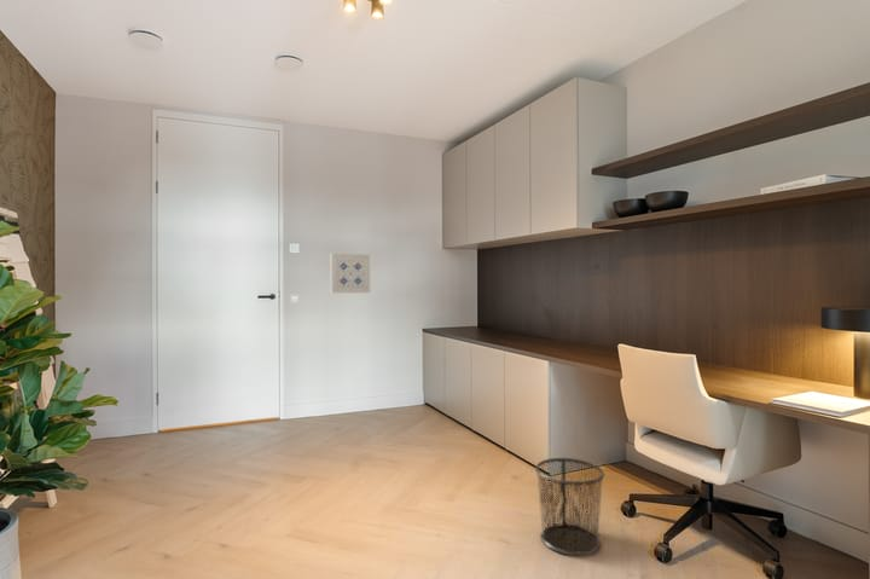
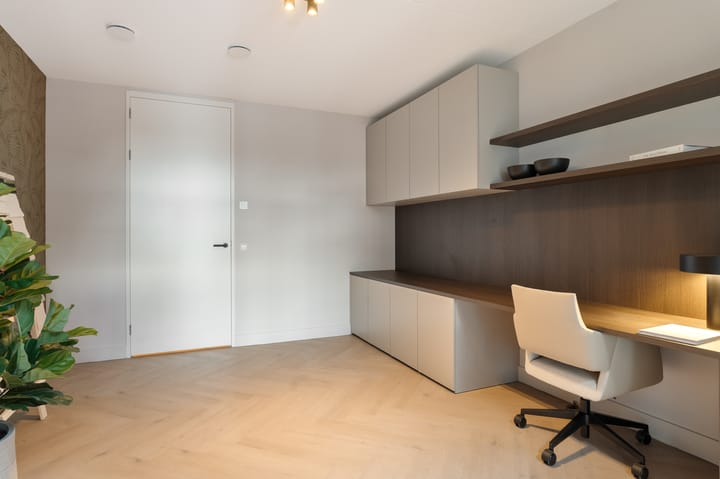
- wall art [330,251,371,295]
- waste bin [534,457,605,556]
